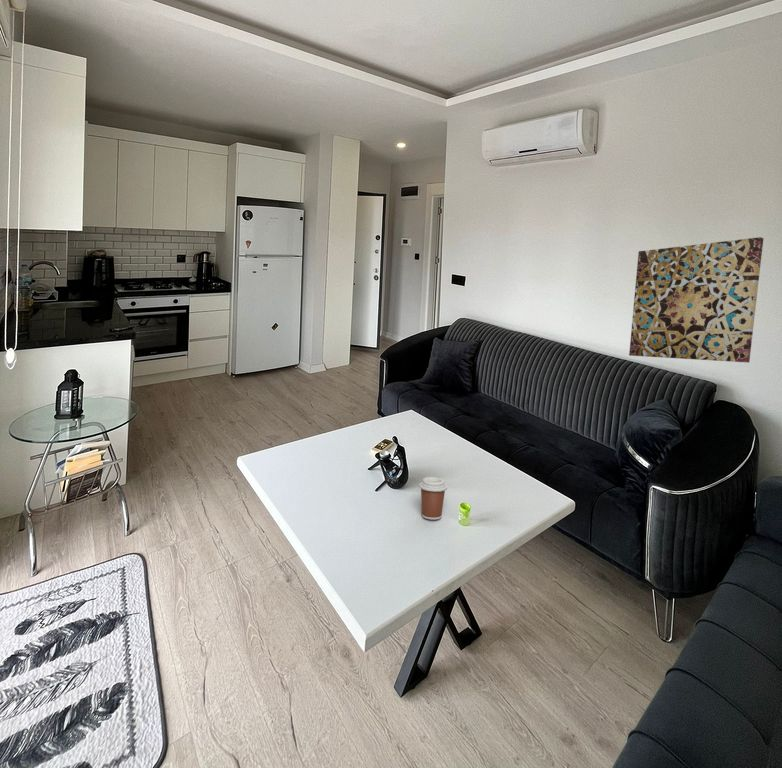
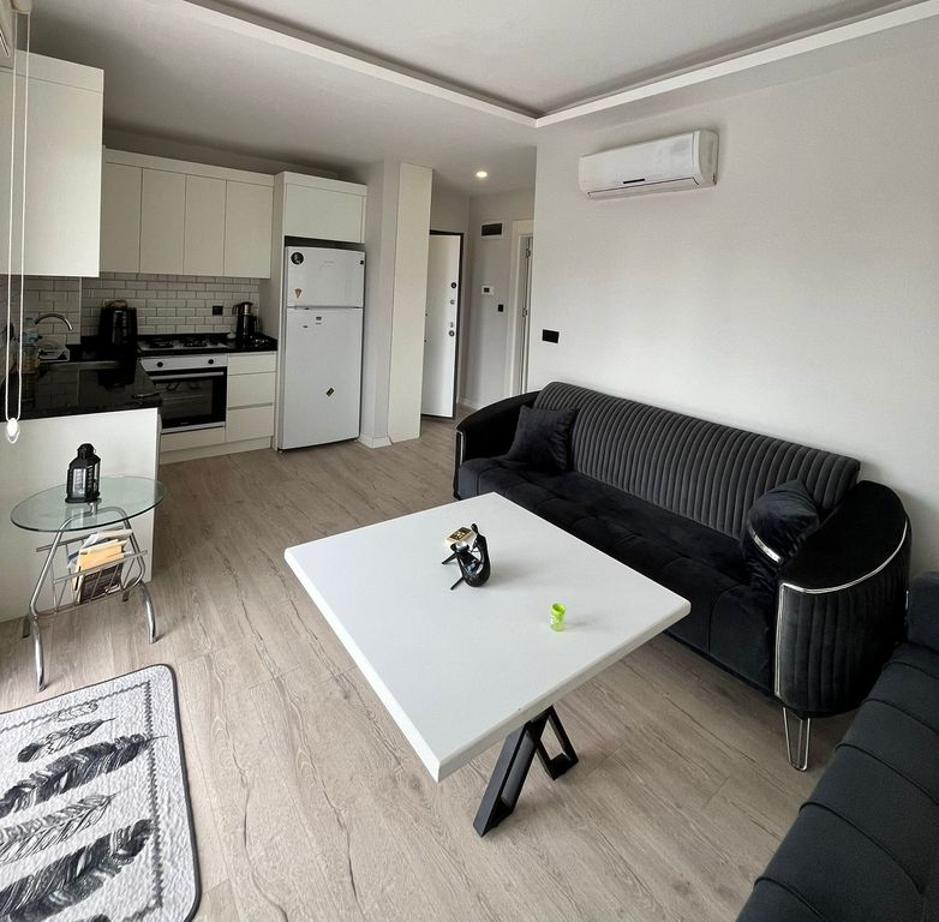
- wall art [628,236,764,363]
- coffee cup [418,476,448,521]
